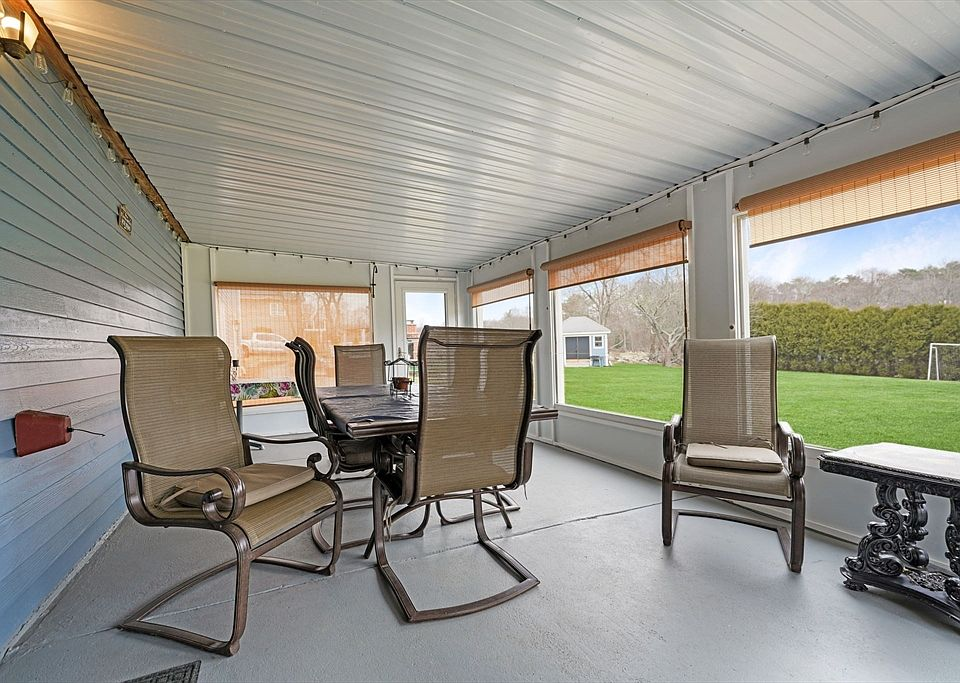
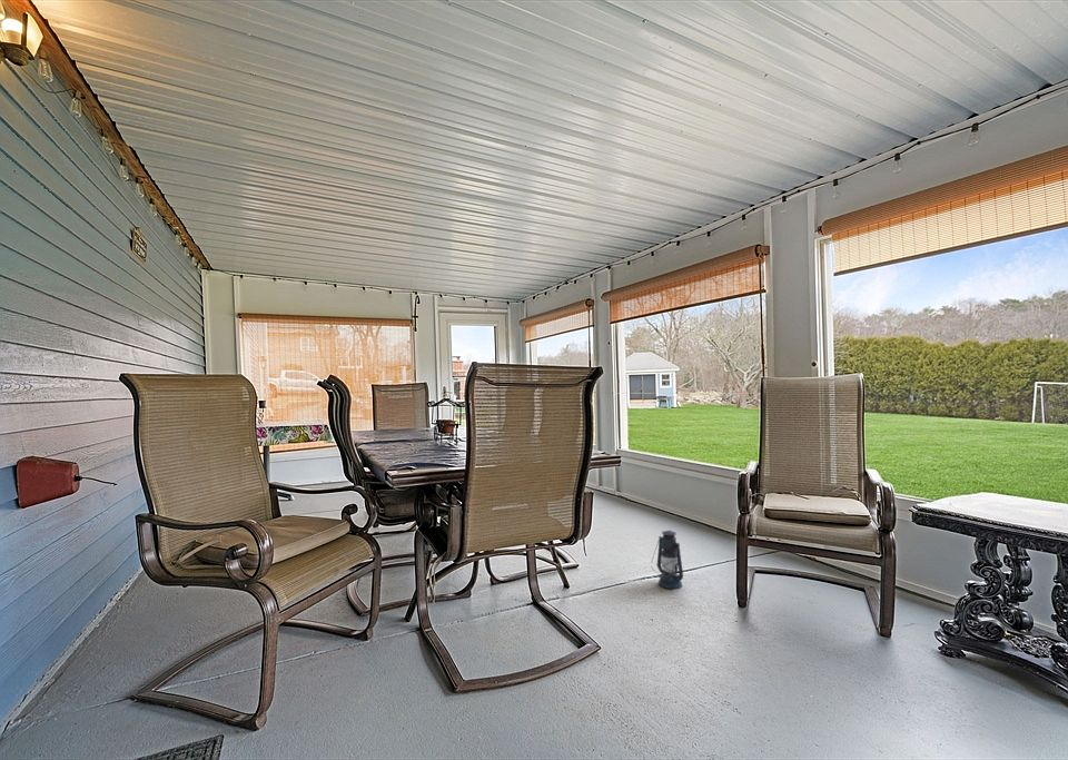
+ lantern [651,530,684,590]
